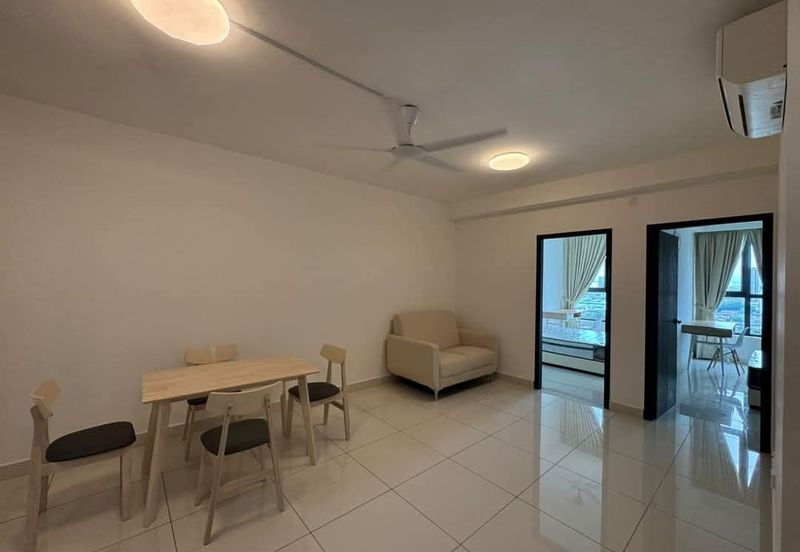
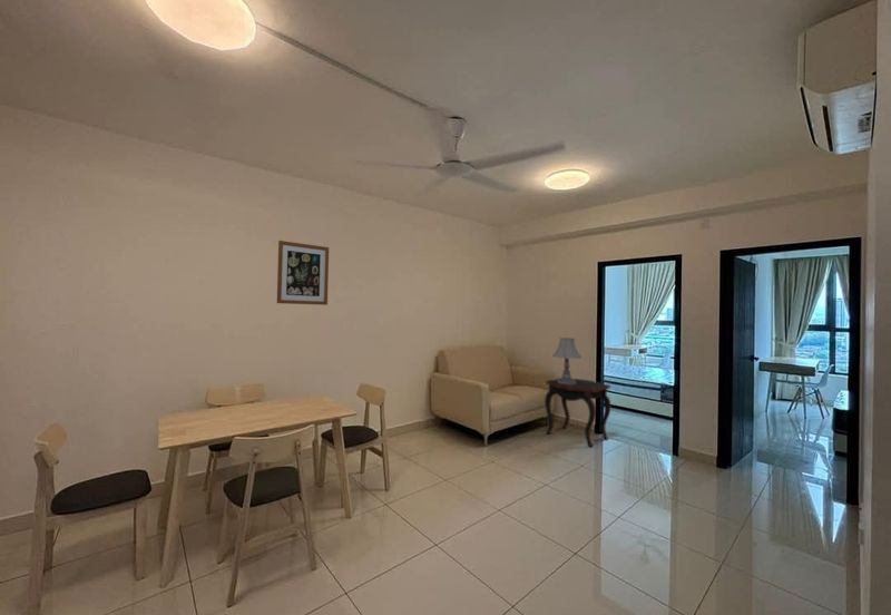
+ wall art [276,240,330,306]
+ table lamp [551,336,582,384]
+ side table [544,377,611,449]
